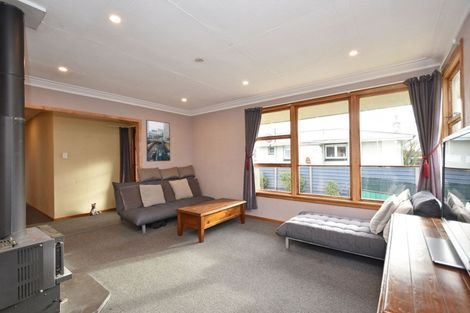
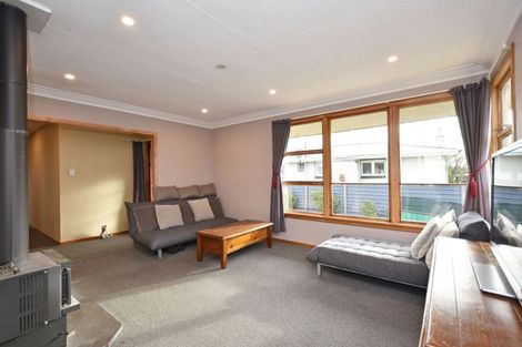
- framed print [145,119,171,162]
